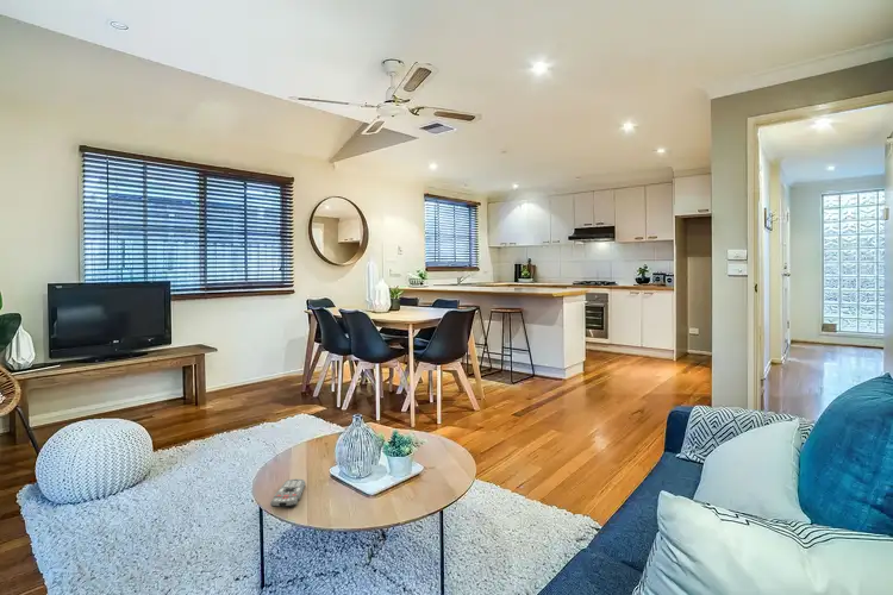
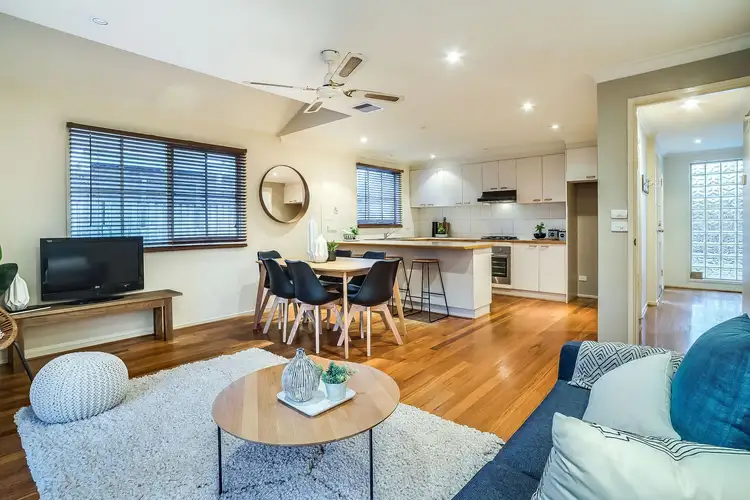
- remote control [269,478,306,508]
